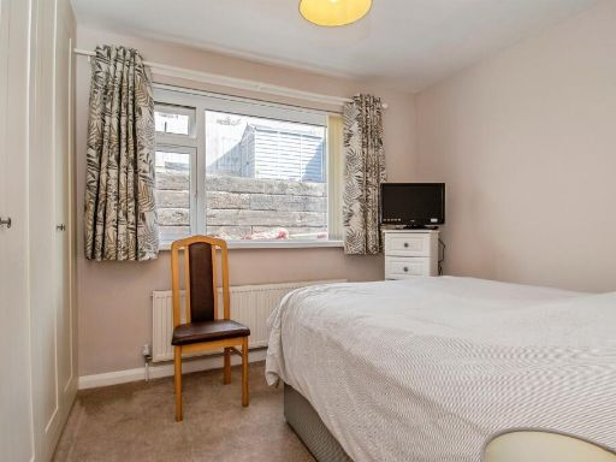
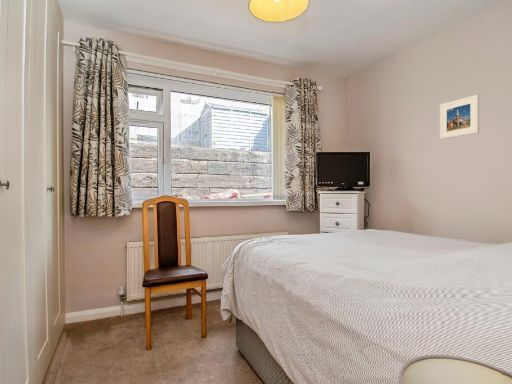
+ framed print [439,94,480,140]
